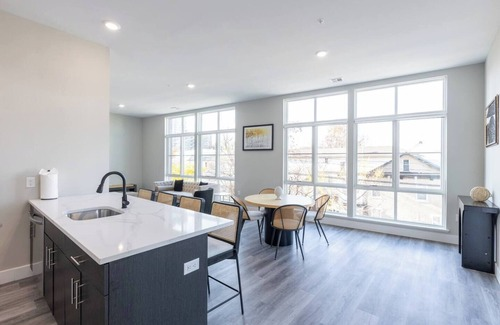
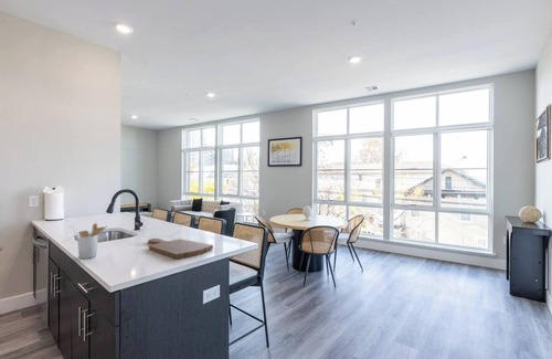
+ cutting board [147,237,214,260]
+ utensil holder [76,222,108,260]
